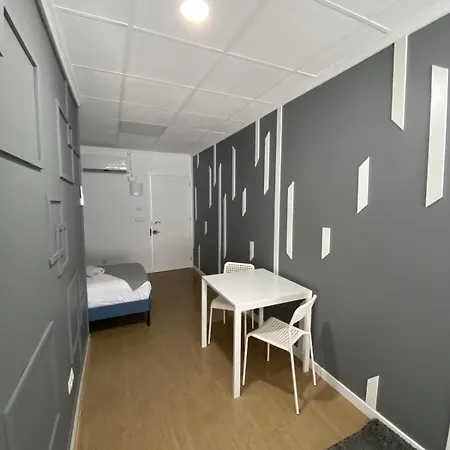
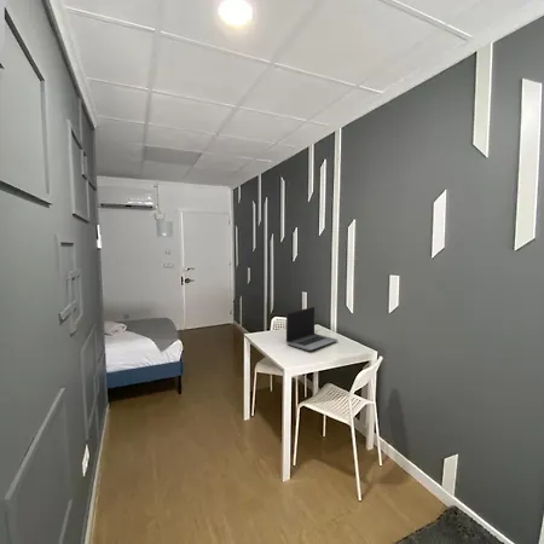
+ laptop computer [285,306,338,352]
